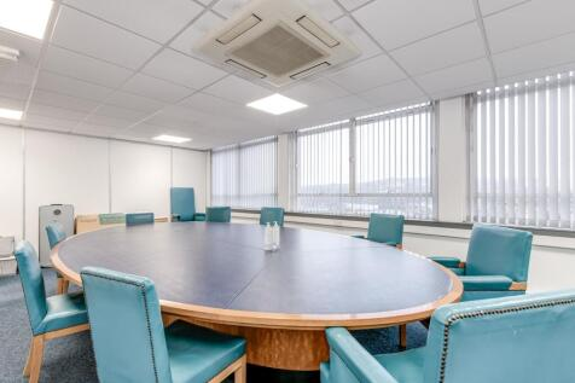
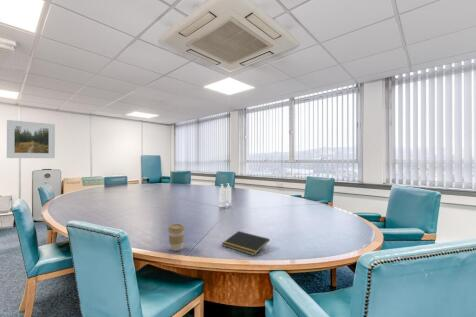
+ coffee cup [167,223,186,252]
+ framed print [6,119,56,159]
+ notepad [221,230,271,257]
